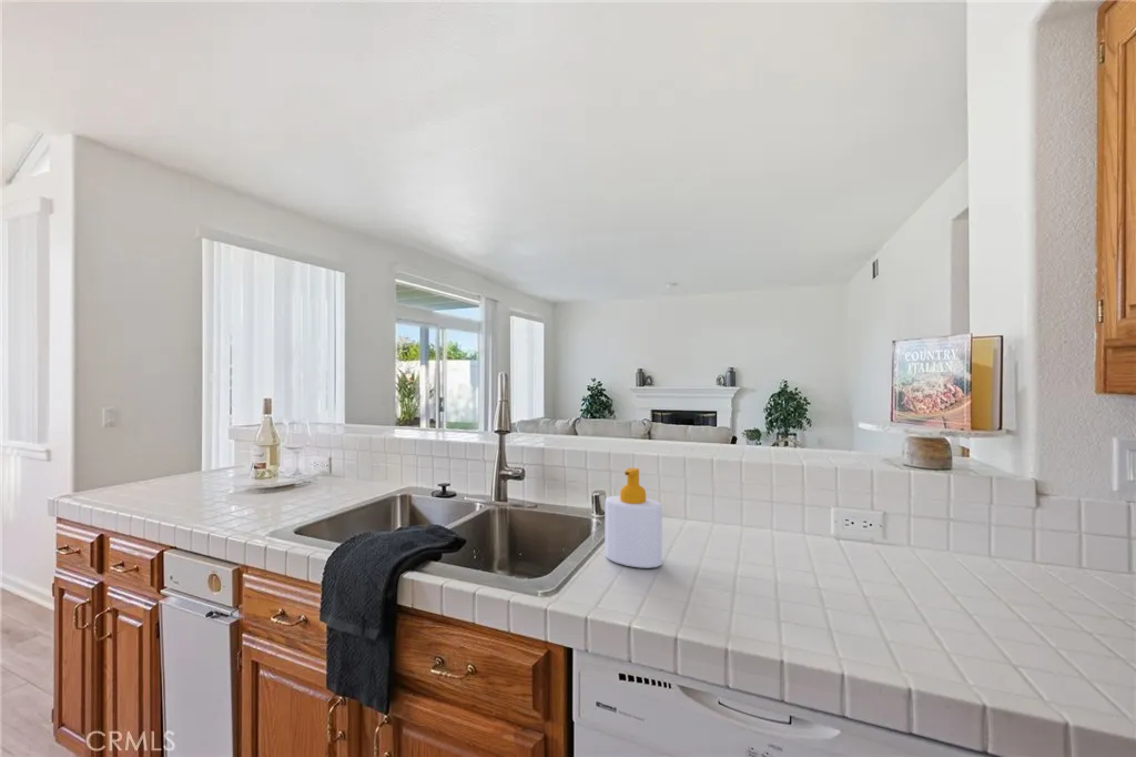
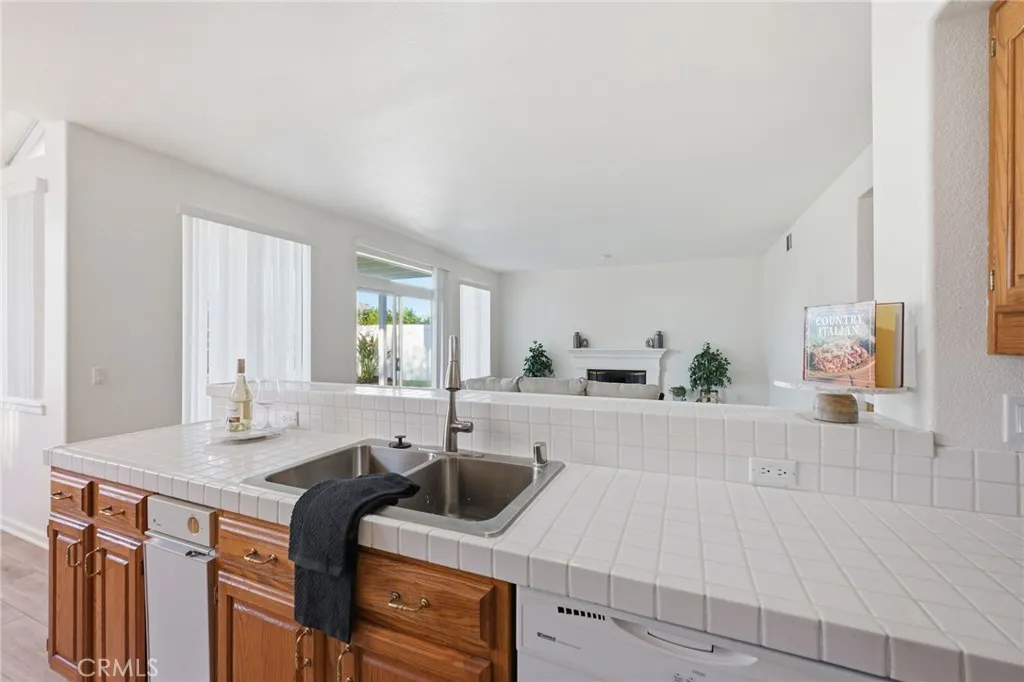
- soap bottle [604,467,663,569]
